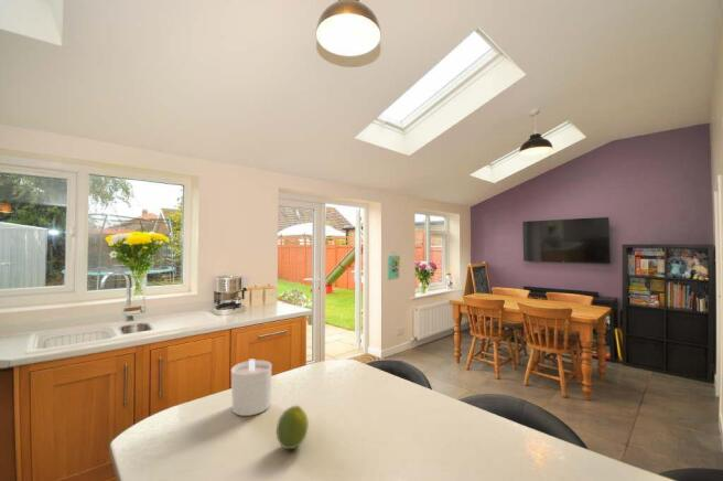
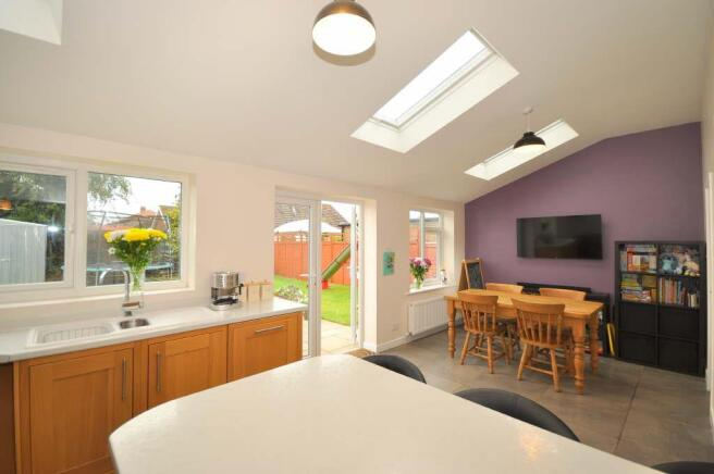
- candle [230,357,273,417]
- fruit [276,405,310,450]
